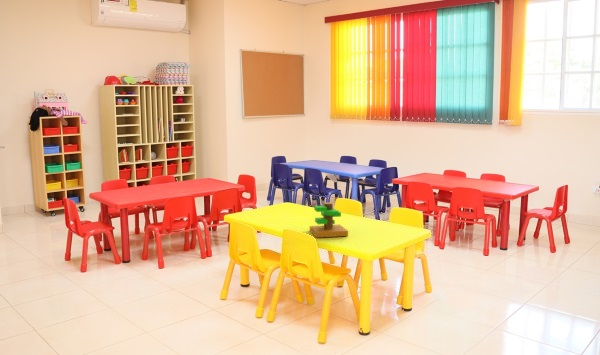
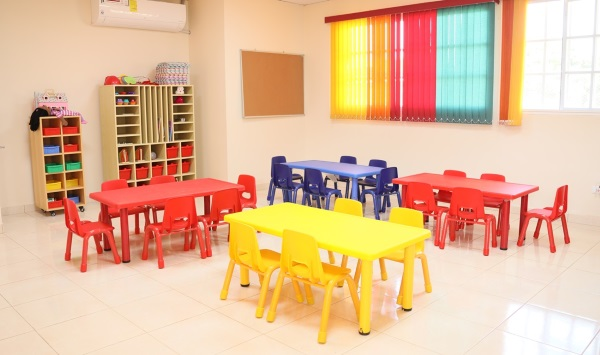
- toy tree [309,202,349,239]
